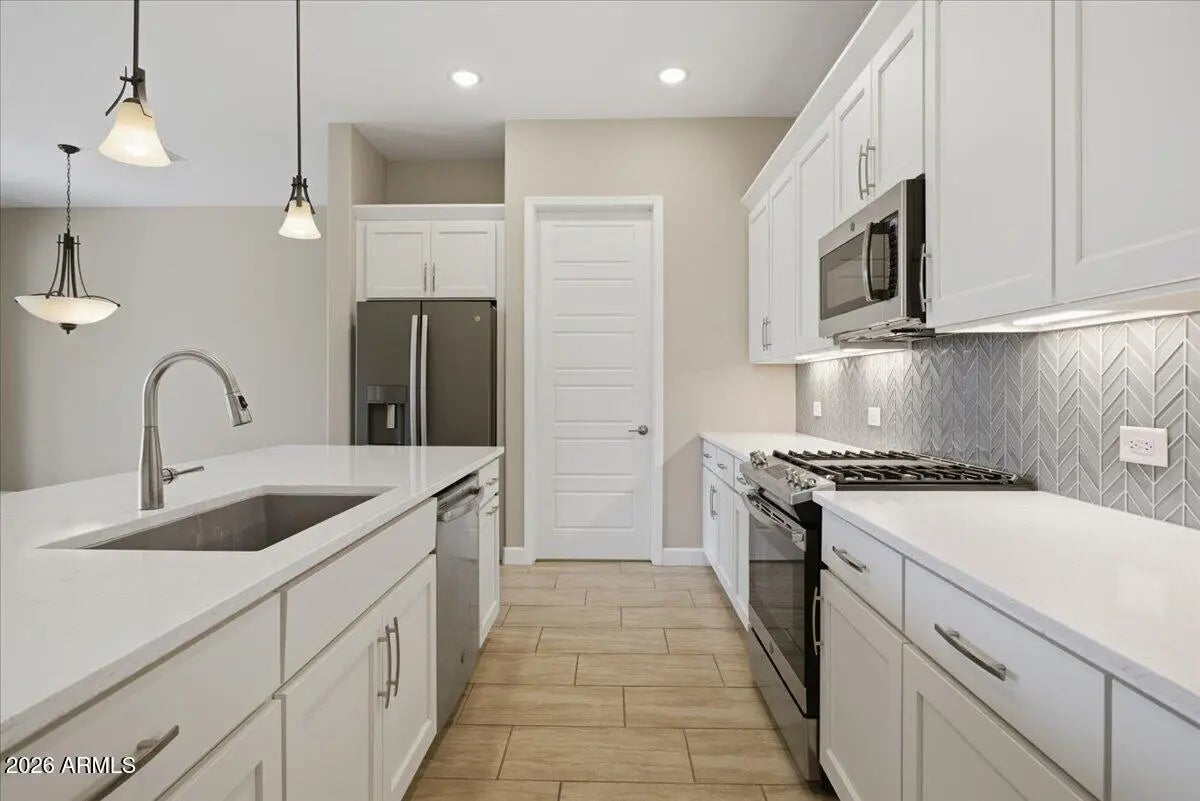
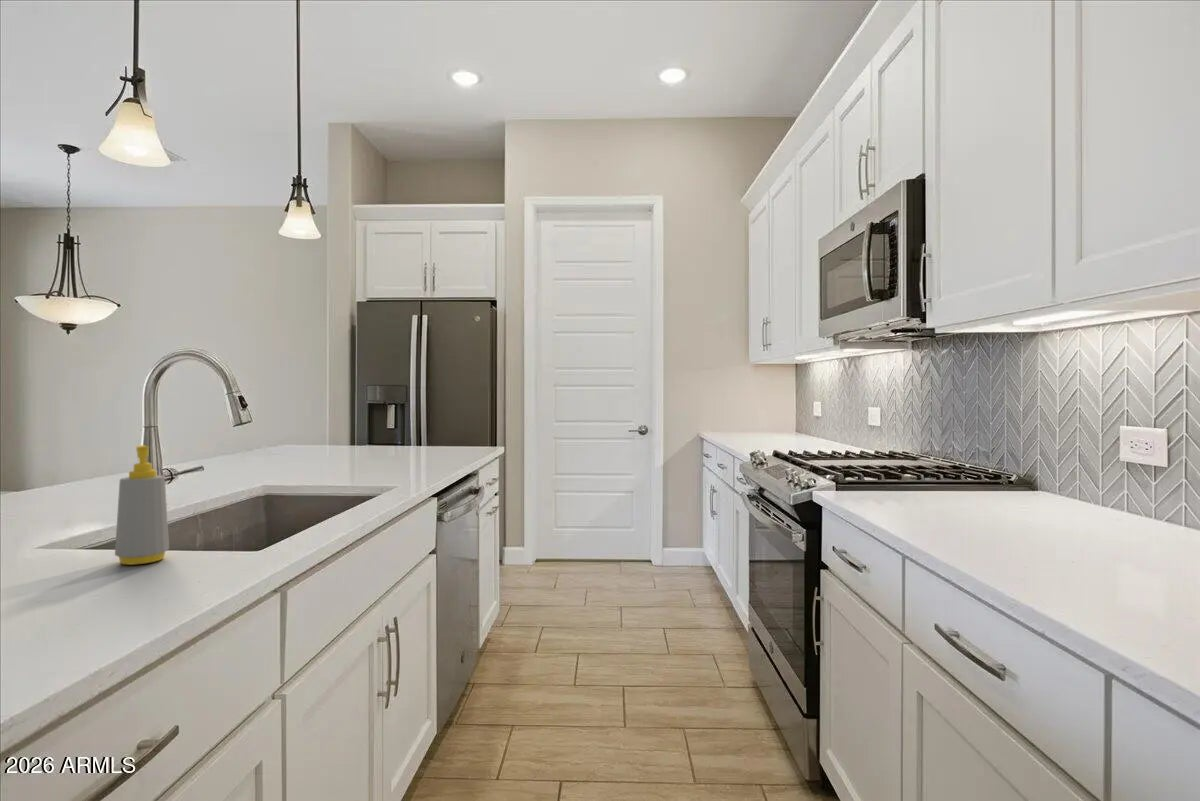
+ soap bottle [114,444,170,566]
